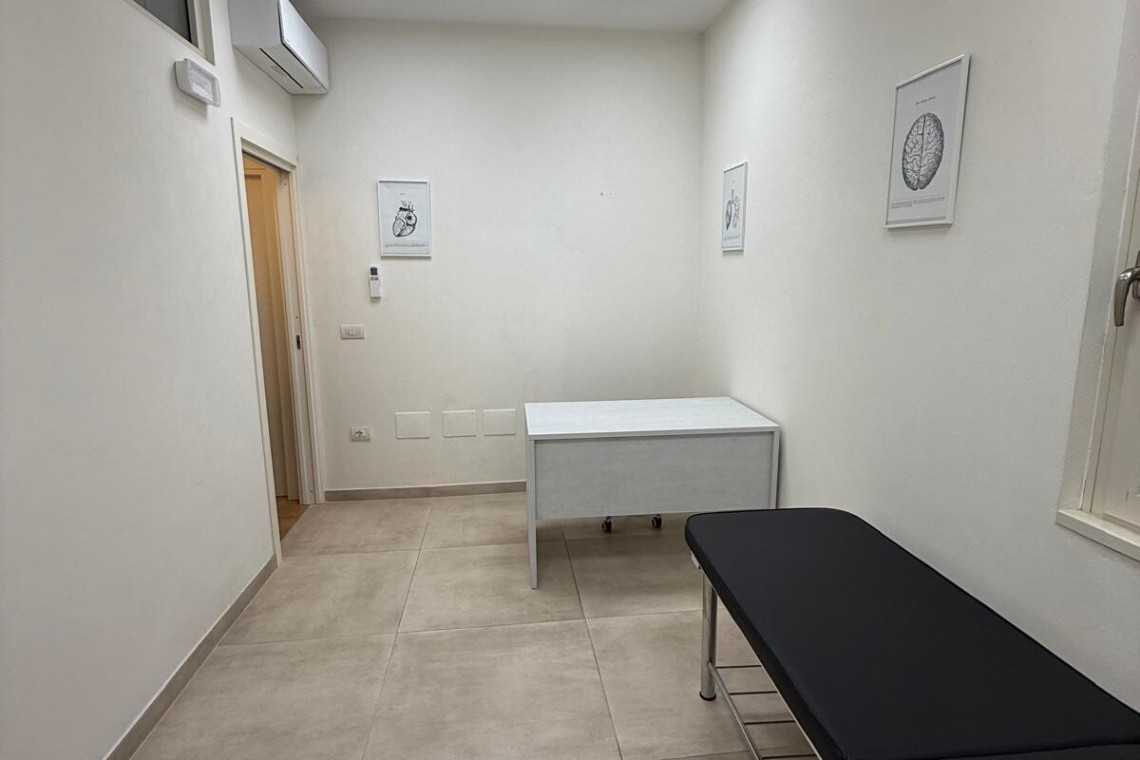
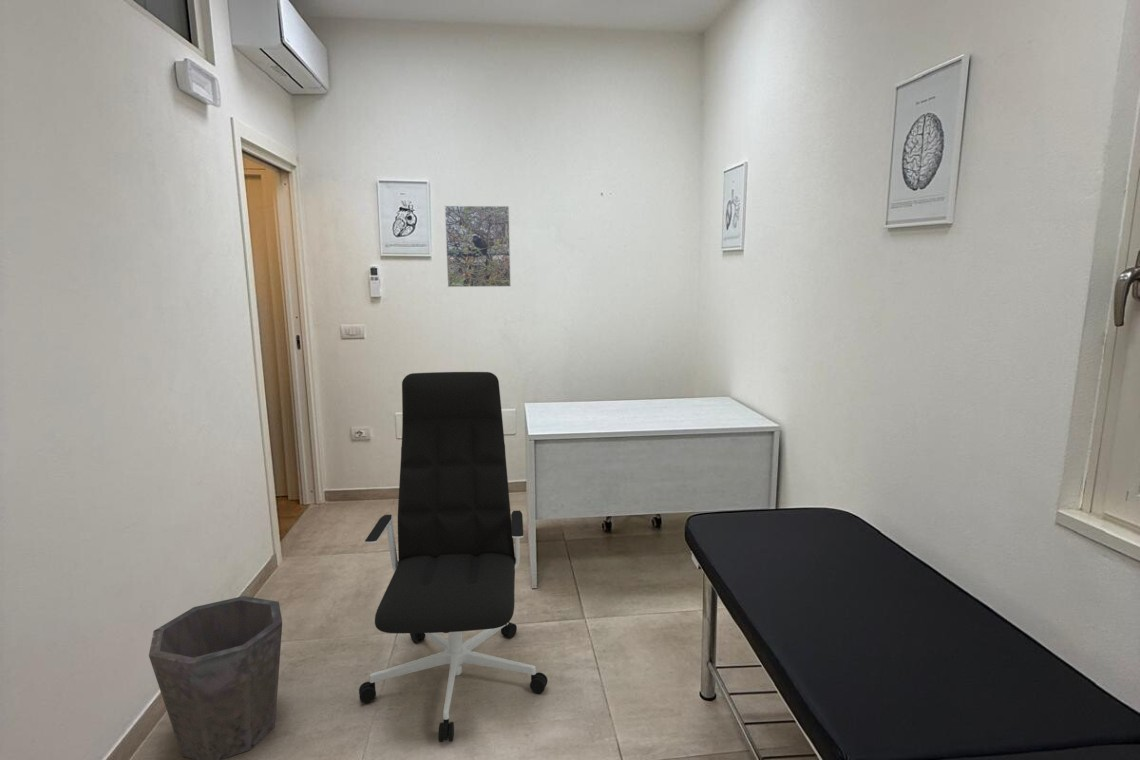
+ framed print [444,205,512,288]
+ office chair [358,371,549,743]
+ waste bin [148,595,283,760]
